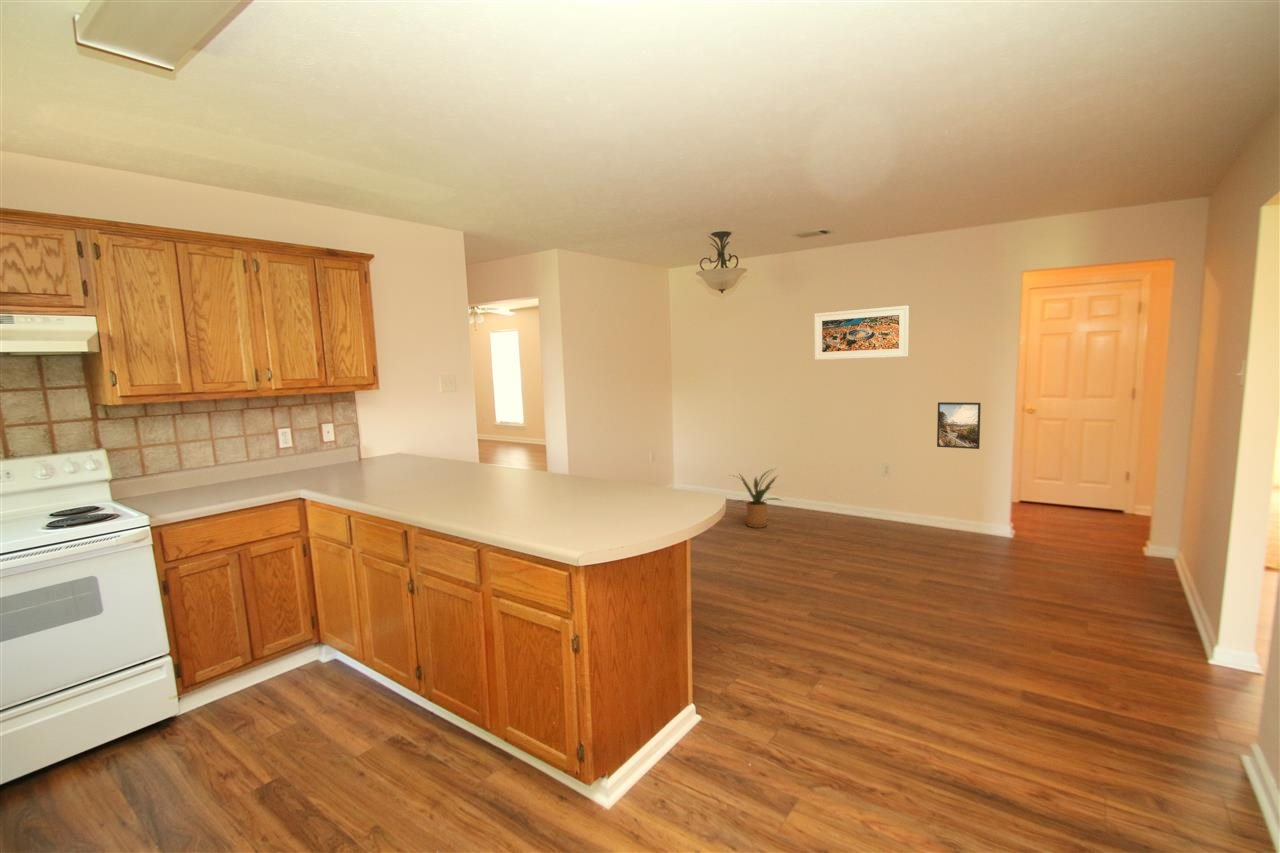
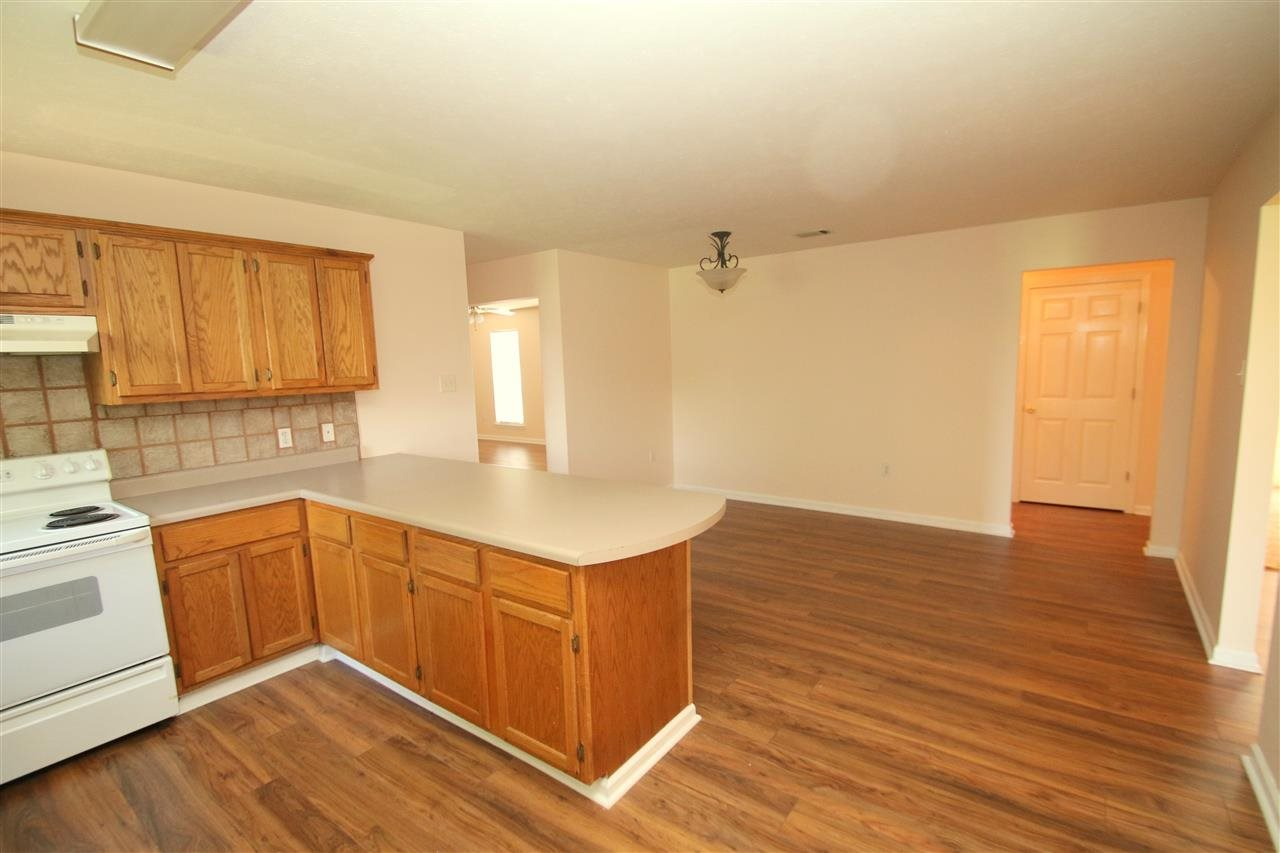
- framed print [814,305,910,361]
- house plant [729,468,783,529]
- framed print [936,401,982,450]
